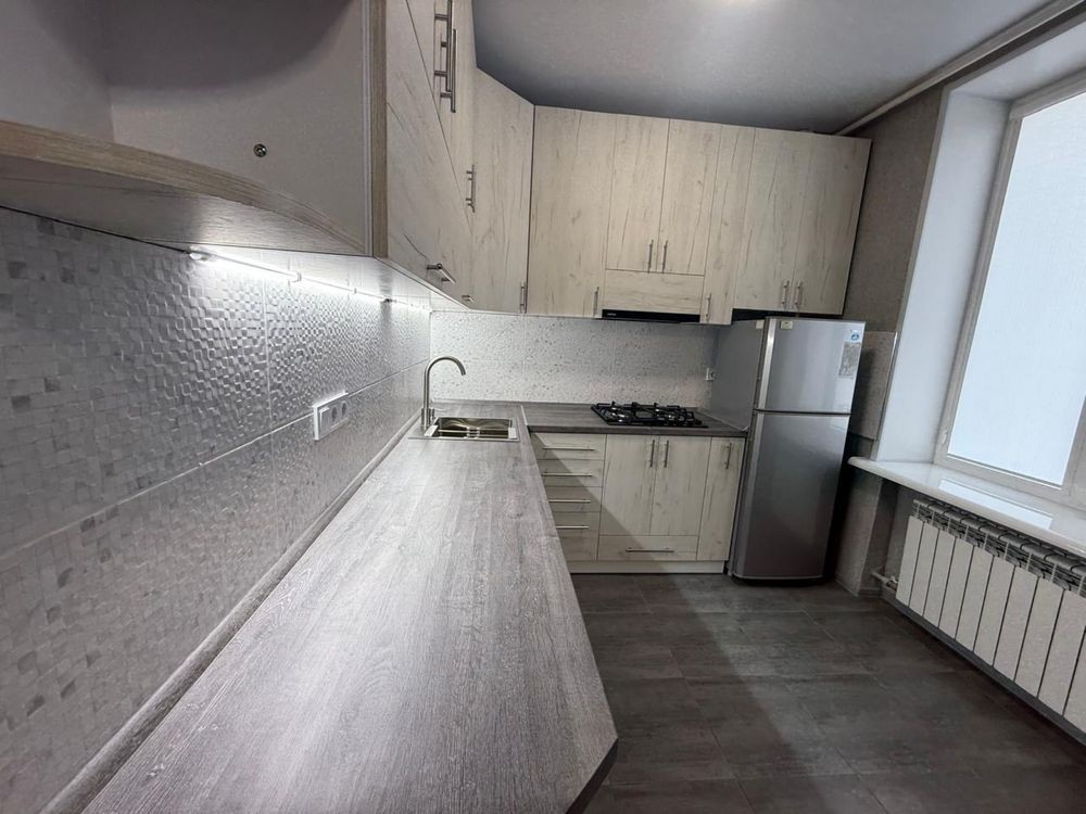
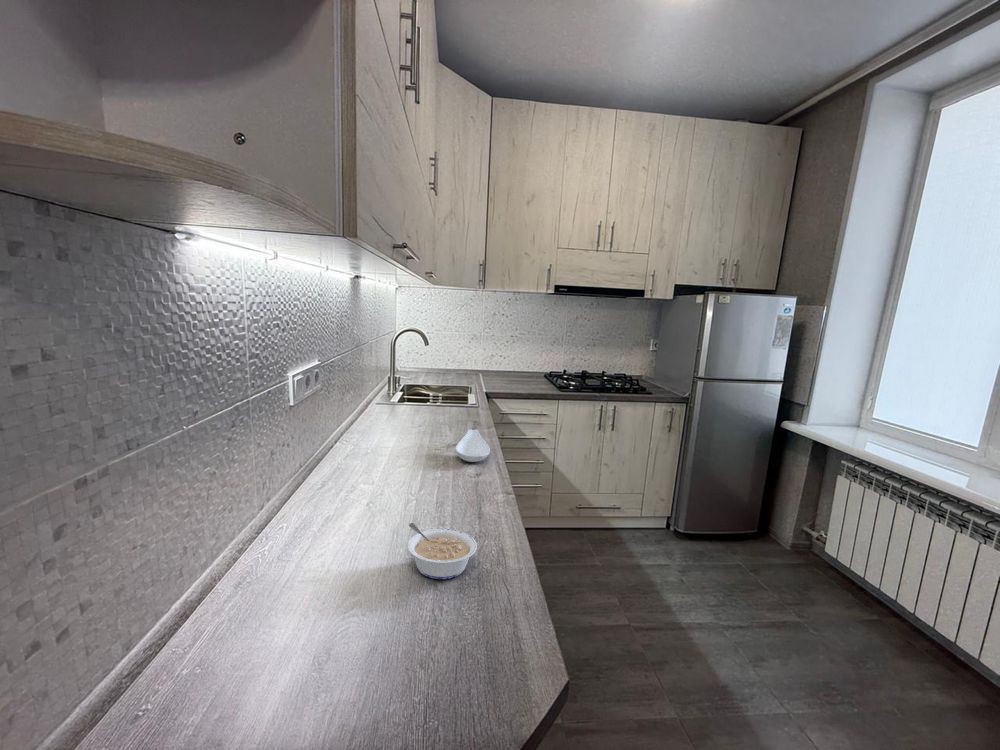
+ legume [406,522,478,580]
+ spoon rest [454,428,491,463]
